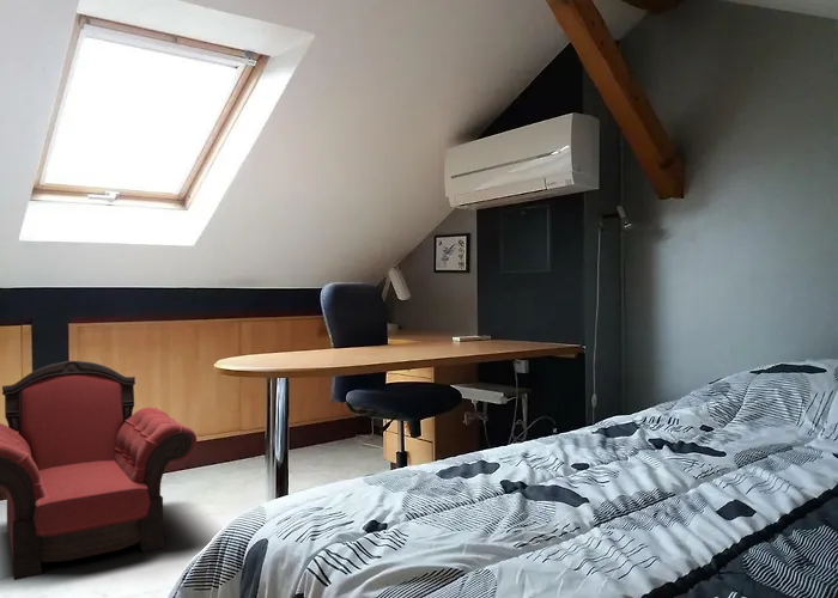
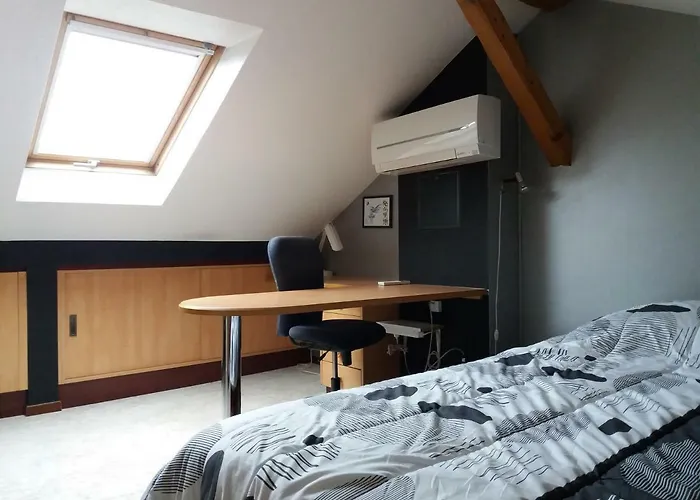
- armchair [0,360,198,581]
